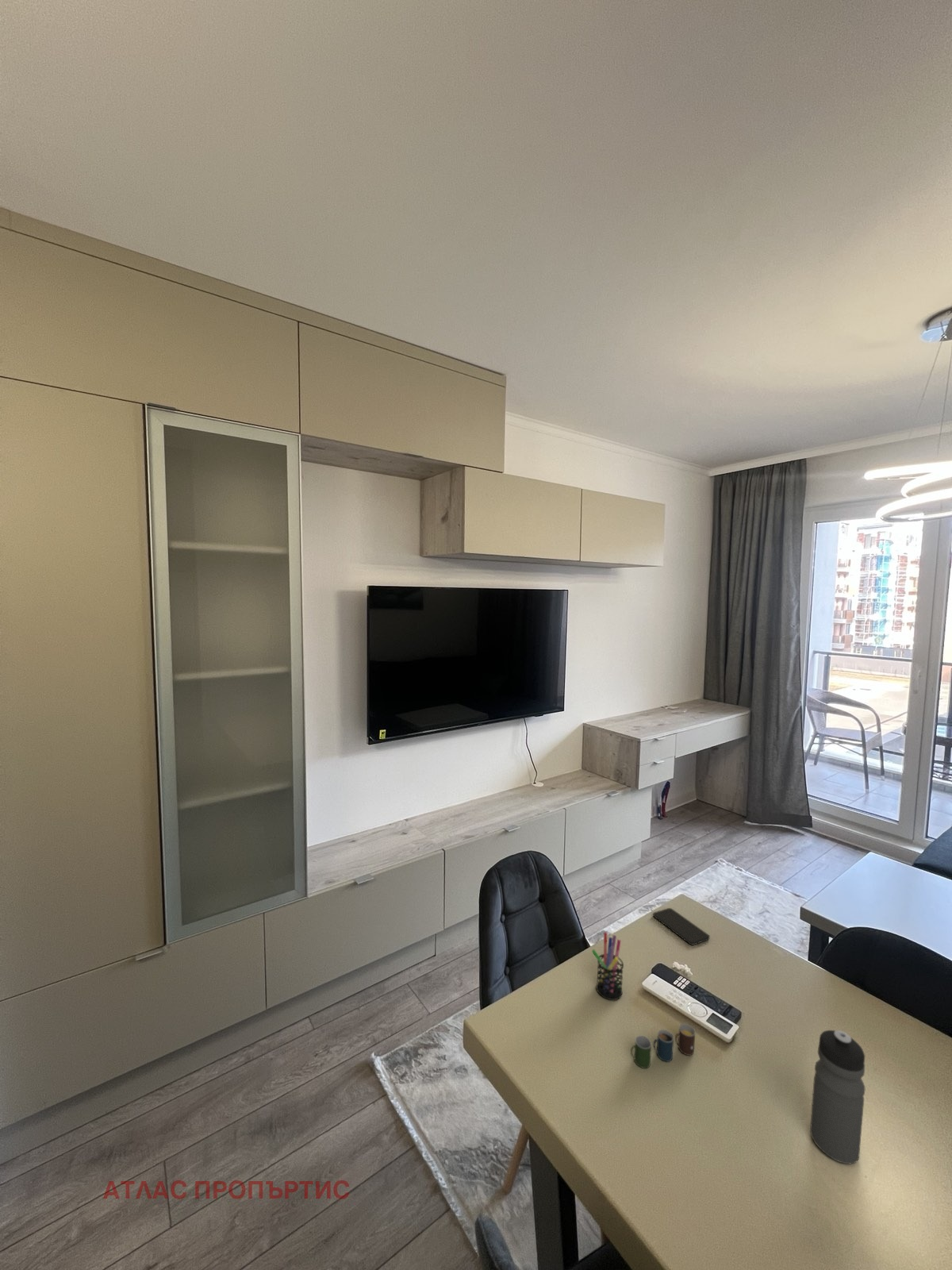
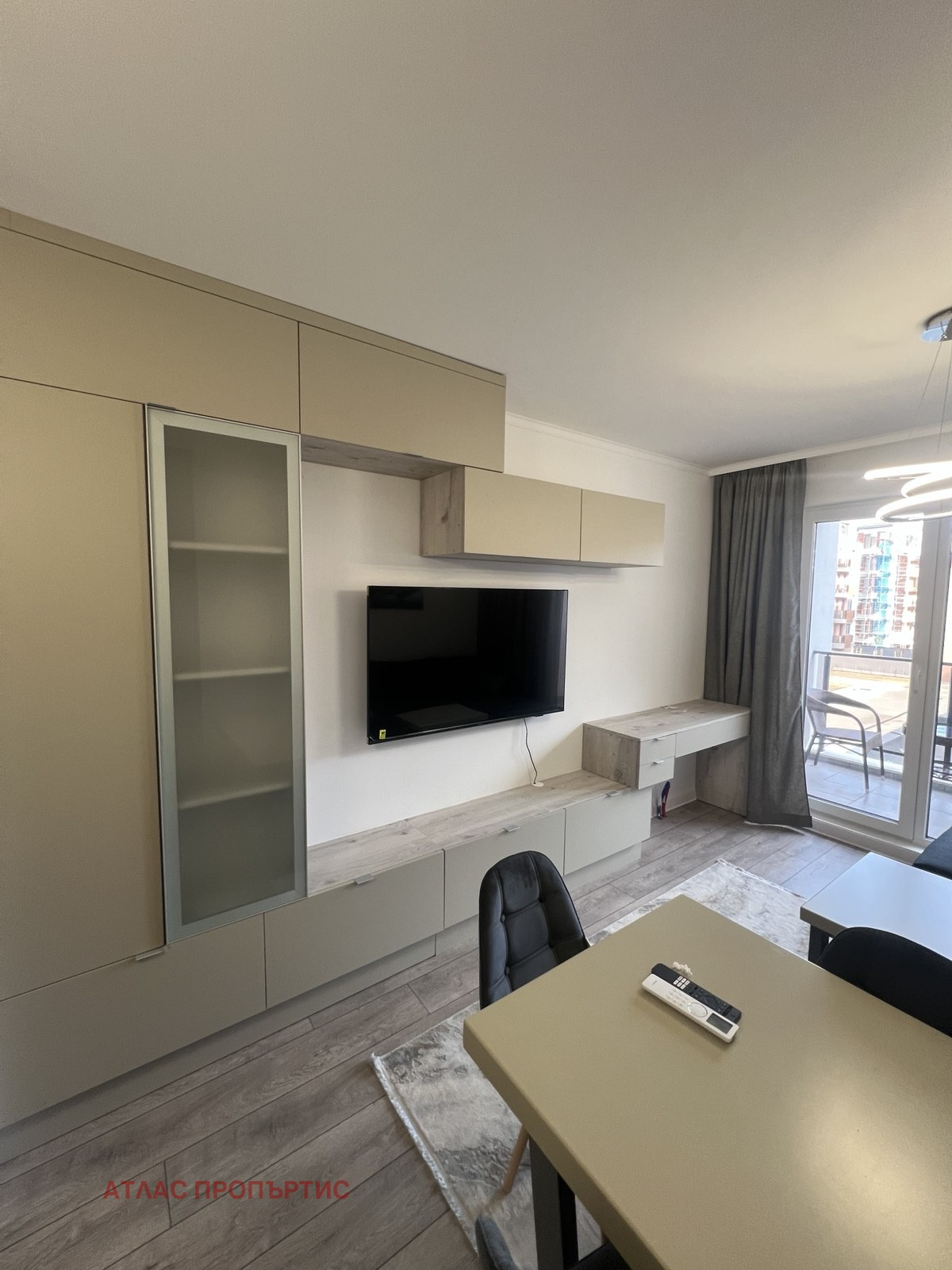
- cup [630,1023,696,1069]
- pen holder [591,931,624,1001]
- smartphone [652,907,711,945]
- water bottle [809,1029,866,1164]
